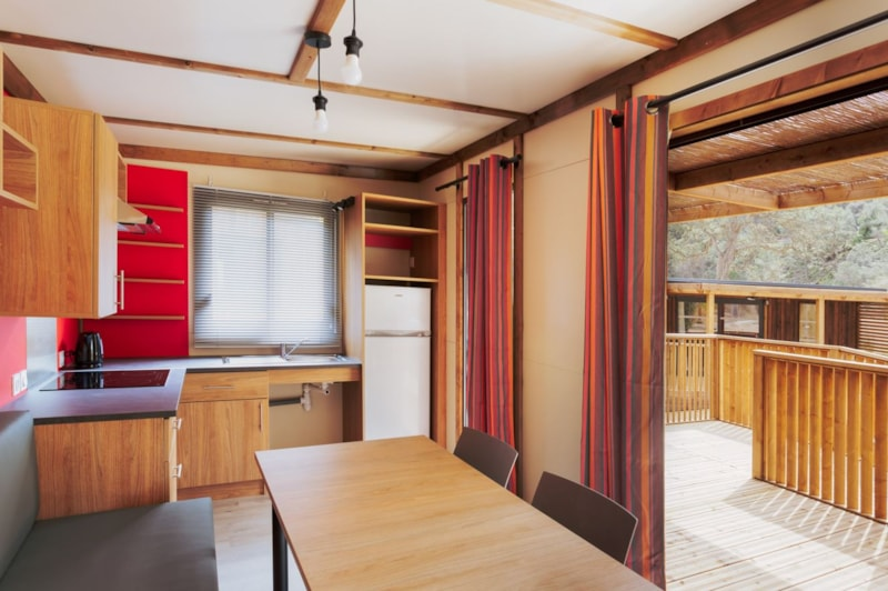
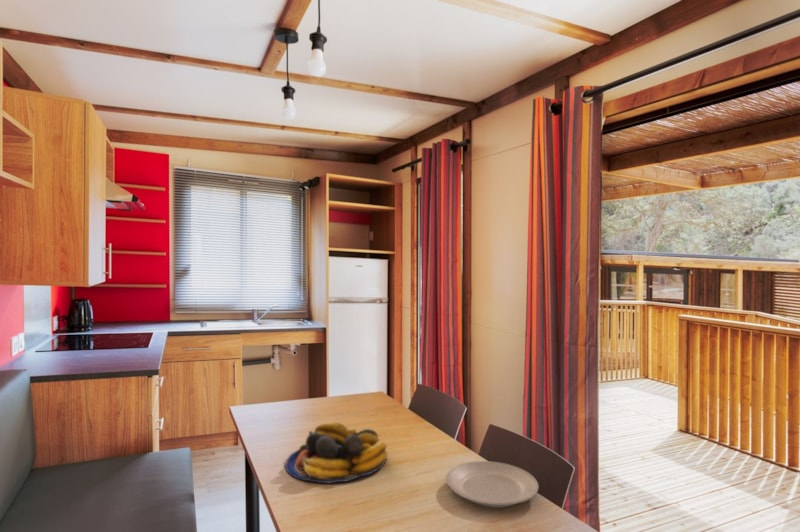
+ plate [445,460,539,509]
+ fruit bowl [284,422,388,484]
